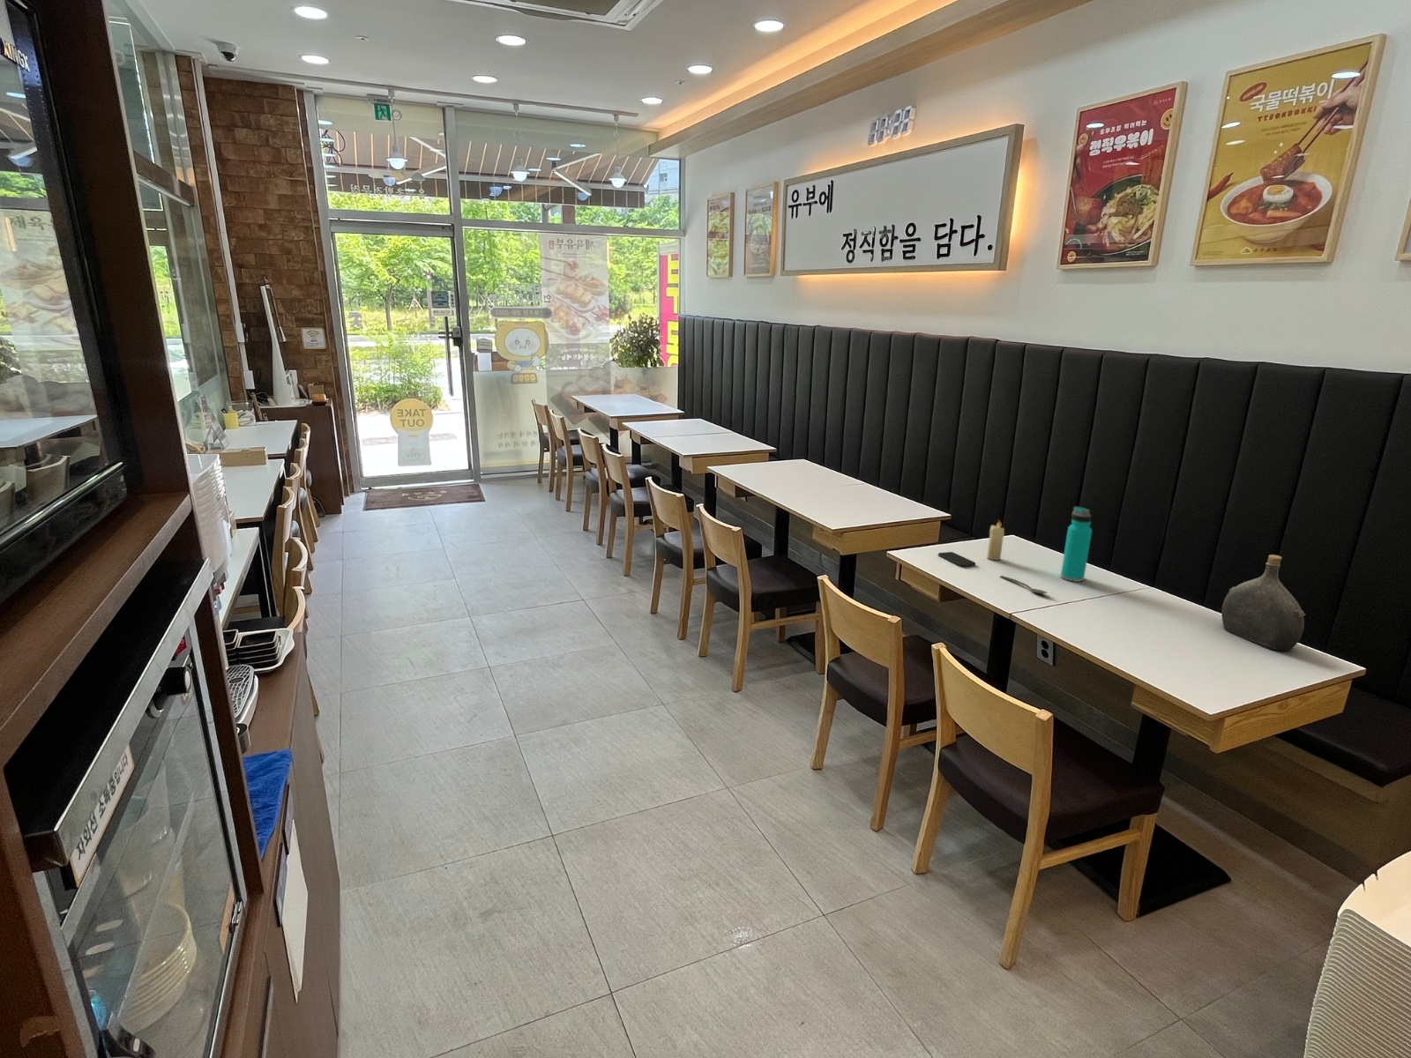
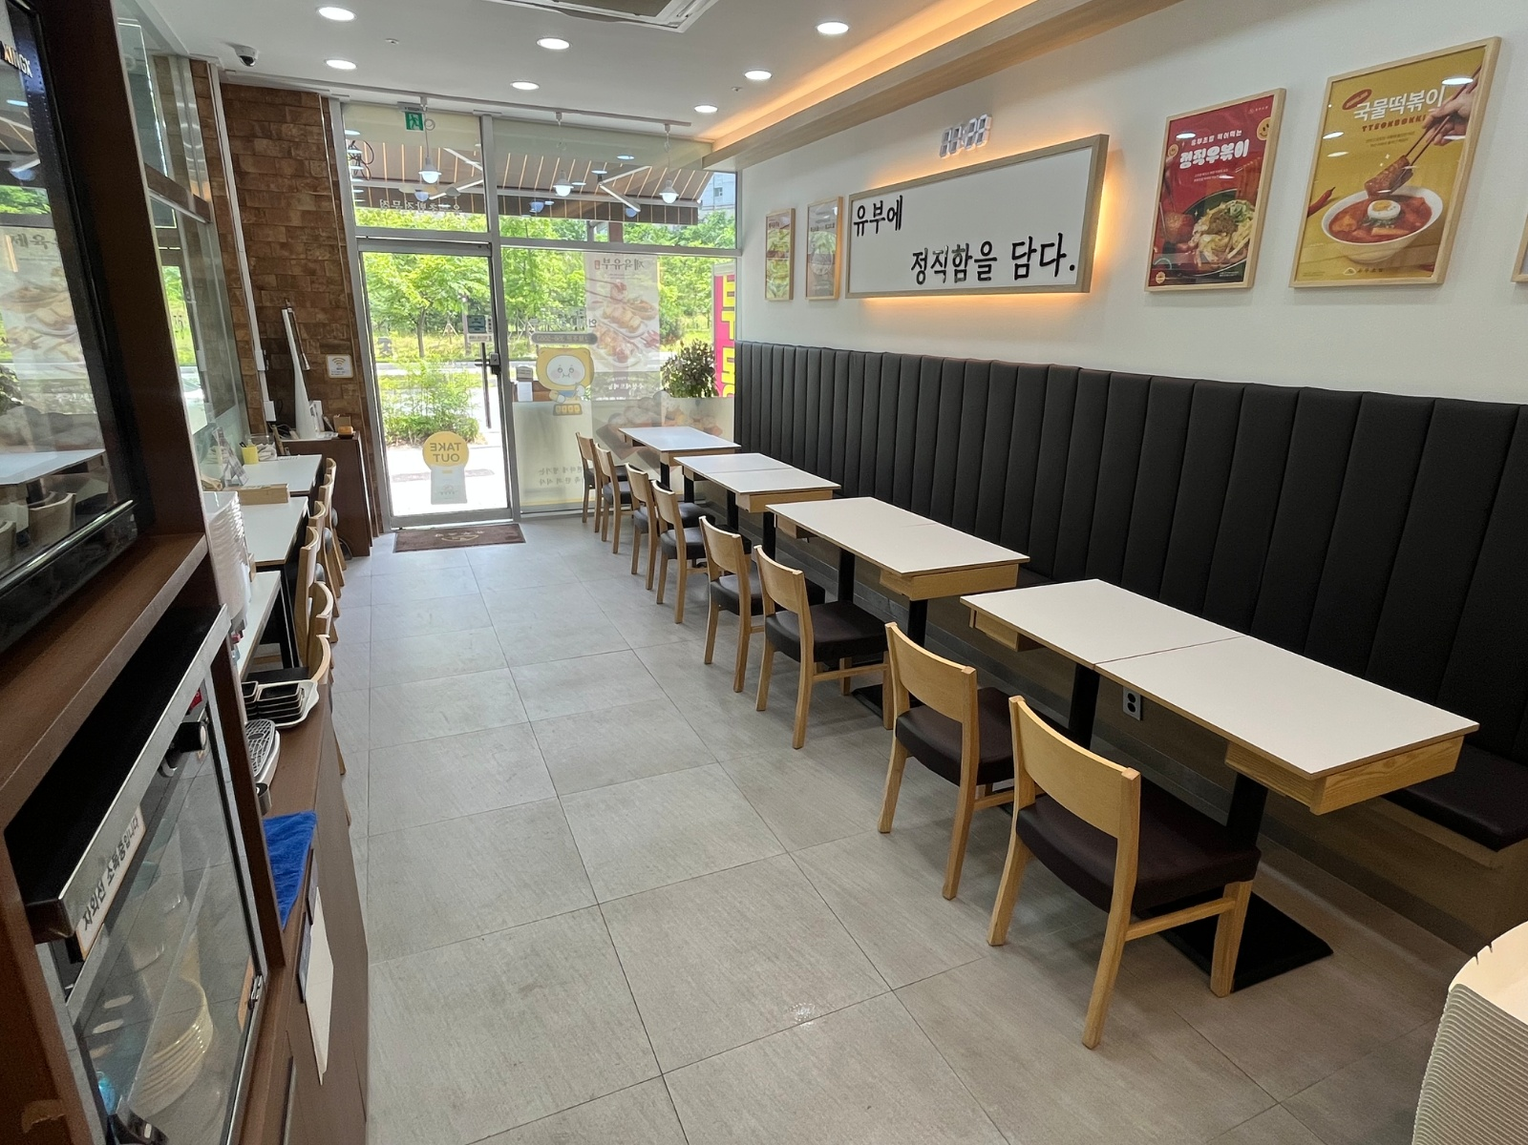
- candle [985,518,1005,561]
- water jug [1221,553,1307,651]
- water bottle [1060,506,1092,582]
- smartphone [938,551,977,567]
- spoon [999,575,1048,595]
